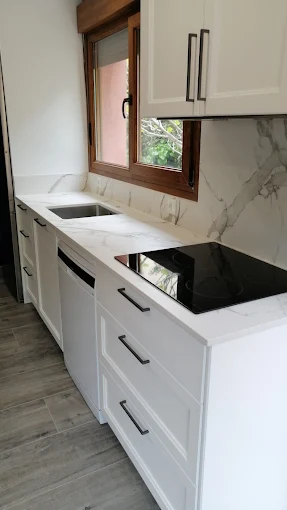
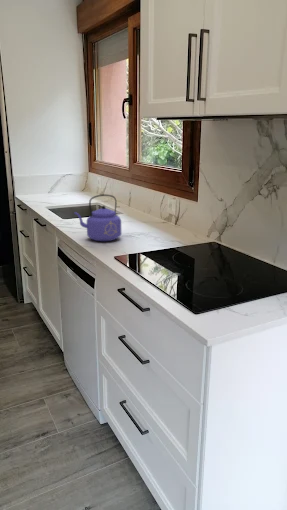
+ kettle [73,194,122,242]
